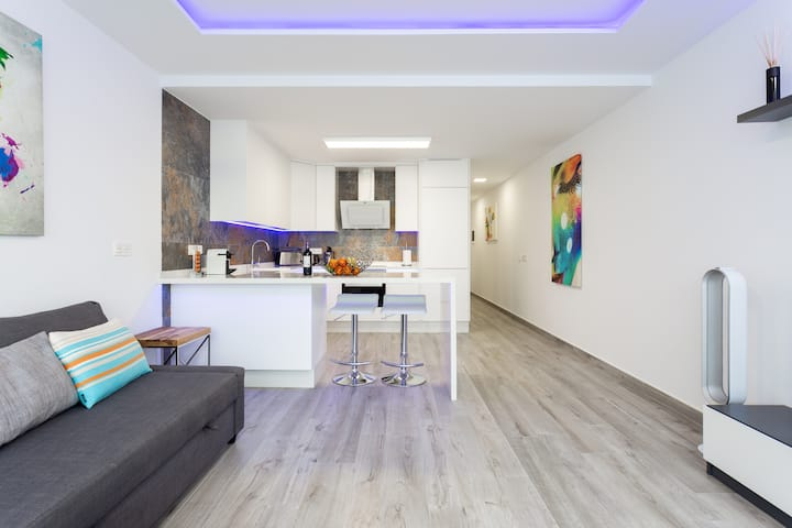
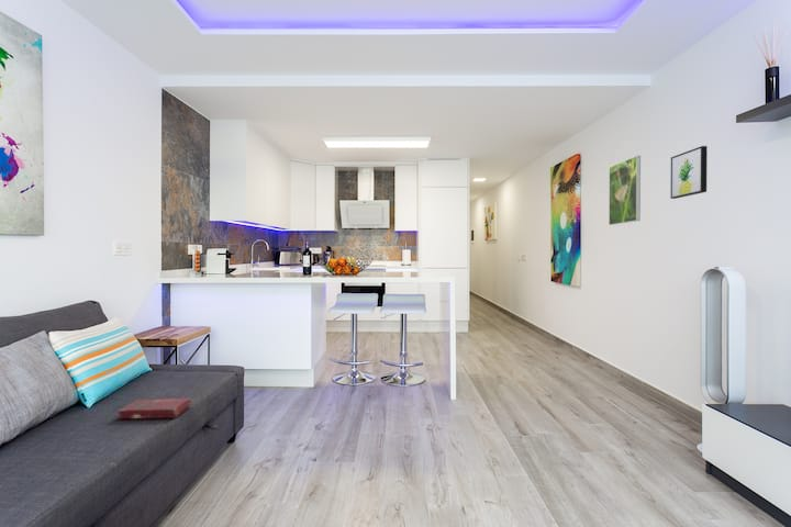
+ book [118,397,192,419]
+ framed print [608,155,642,226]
+ wall art [670,145,709,200]
